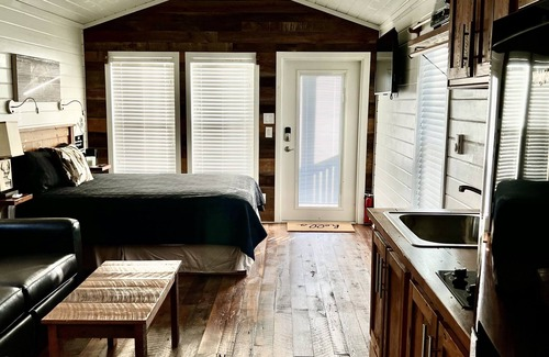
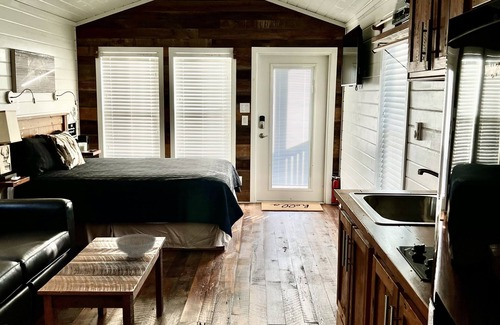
+ decorative bowl [115,233,157,259]
